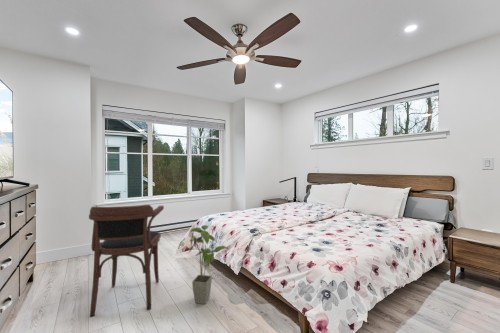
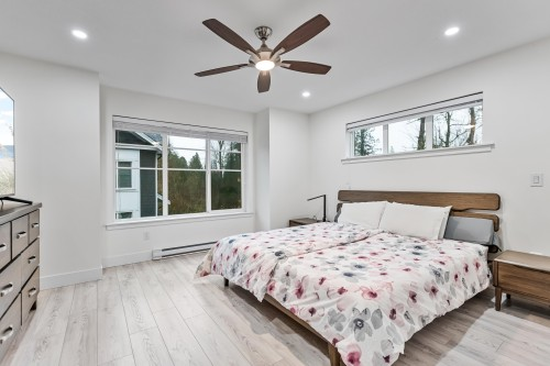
- house plant [188,224,231,305]
- armchair [88,204,165,318]
